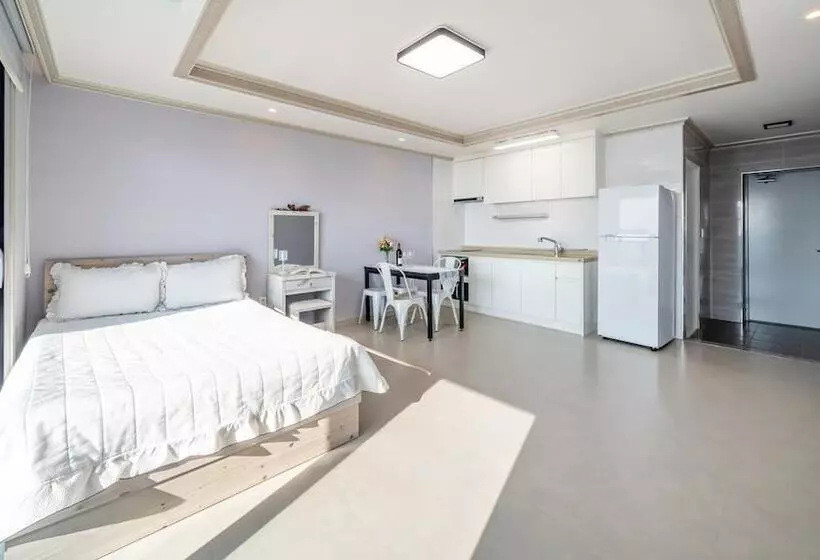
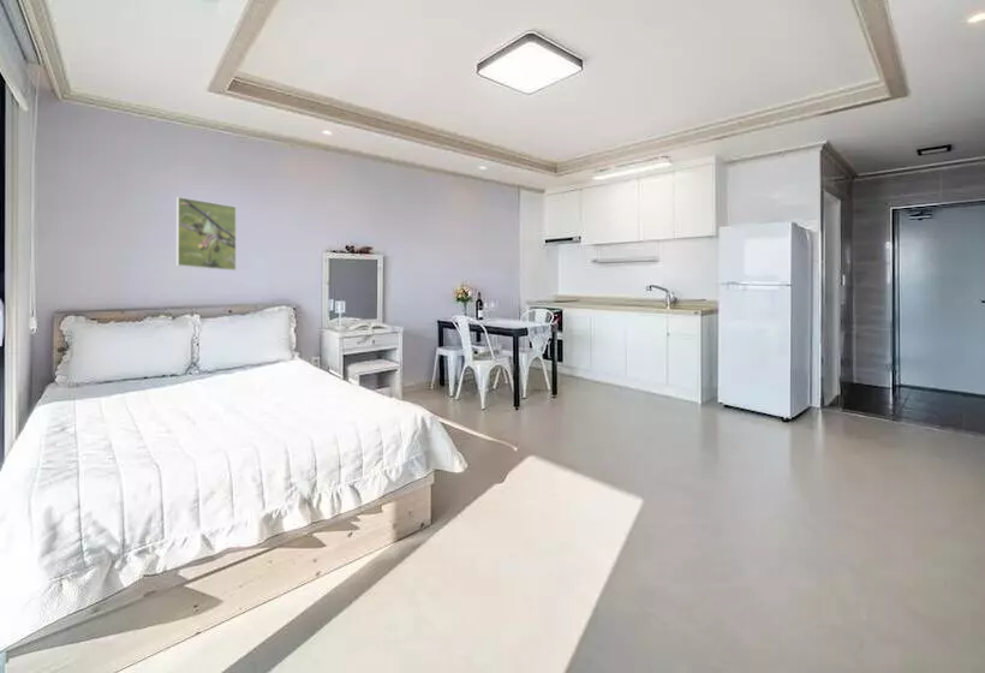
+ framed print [175,196,238,272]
